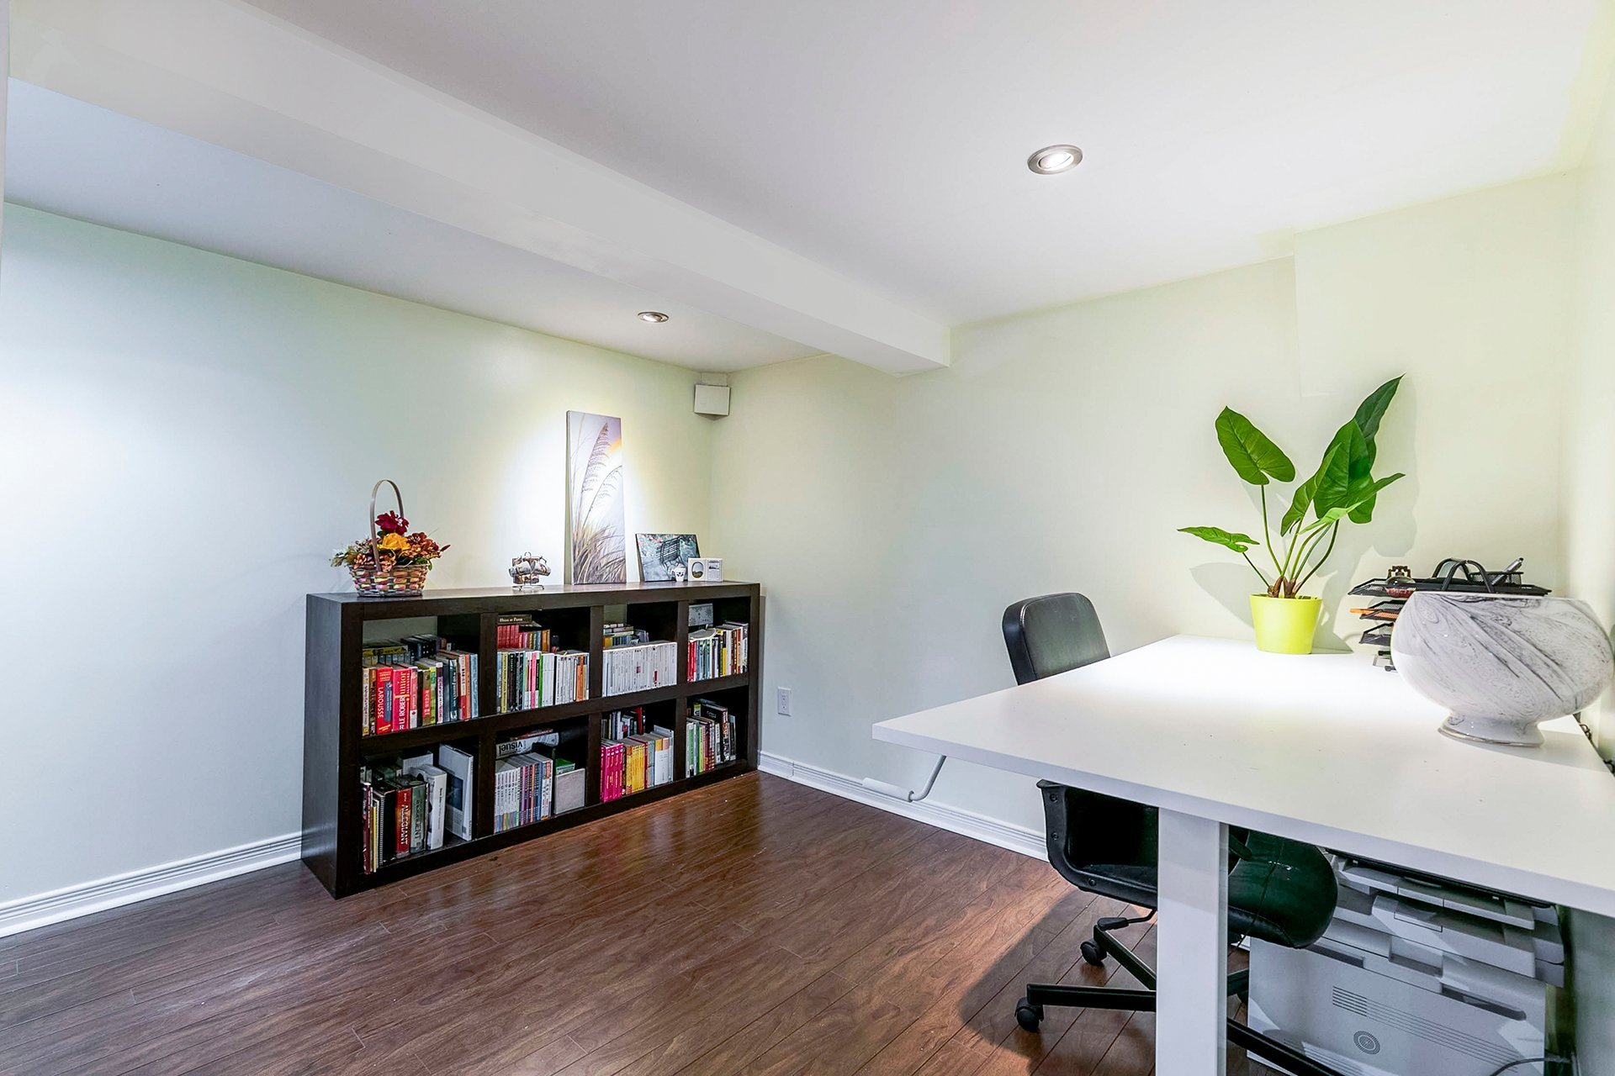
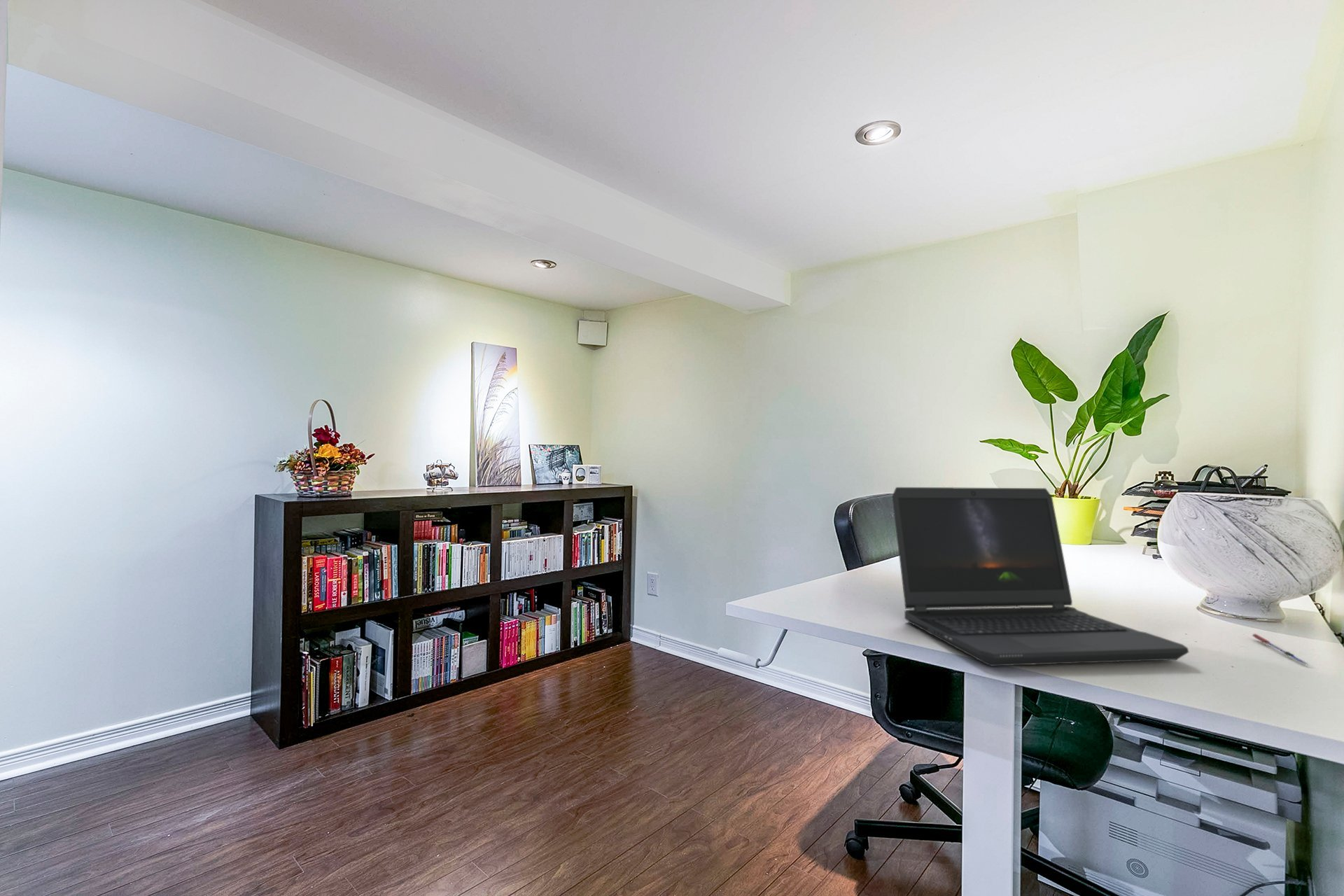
+ laptop computer [891,486,1189,666]
+ pen [1252,633,1310,666]
